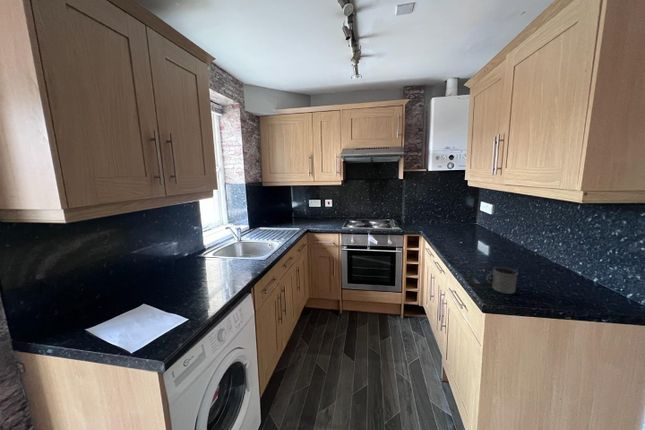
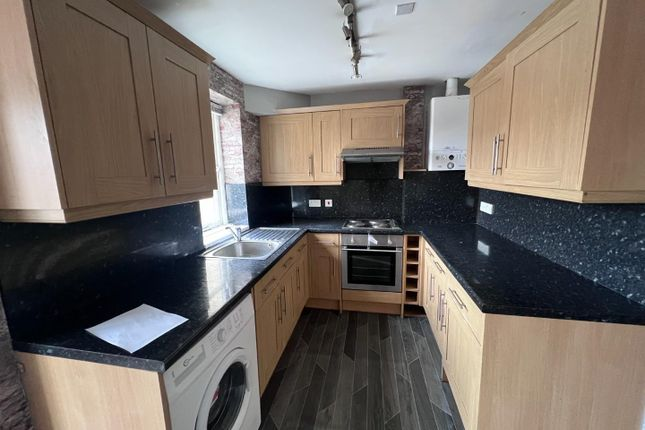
- mug [485,266,519,295]
